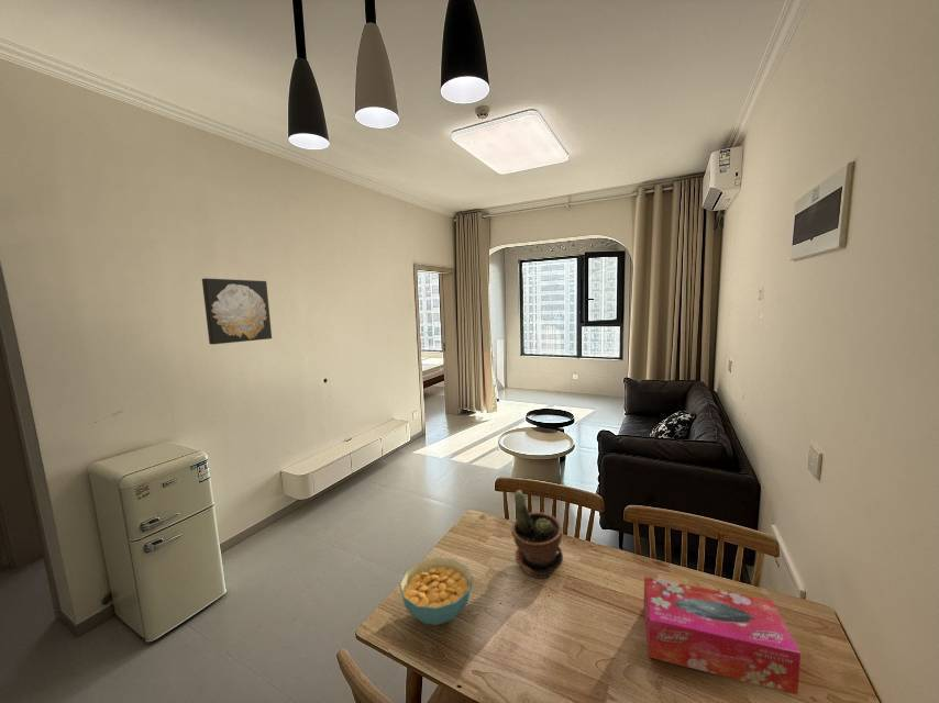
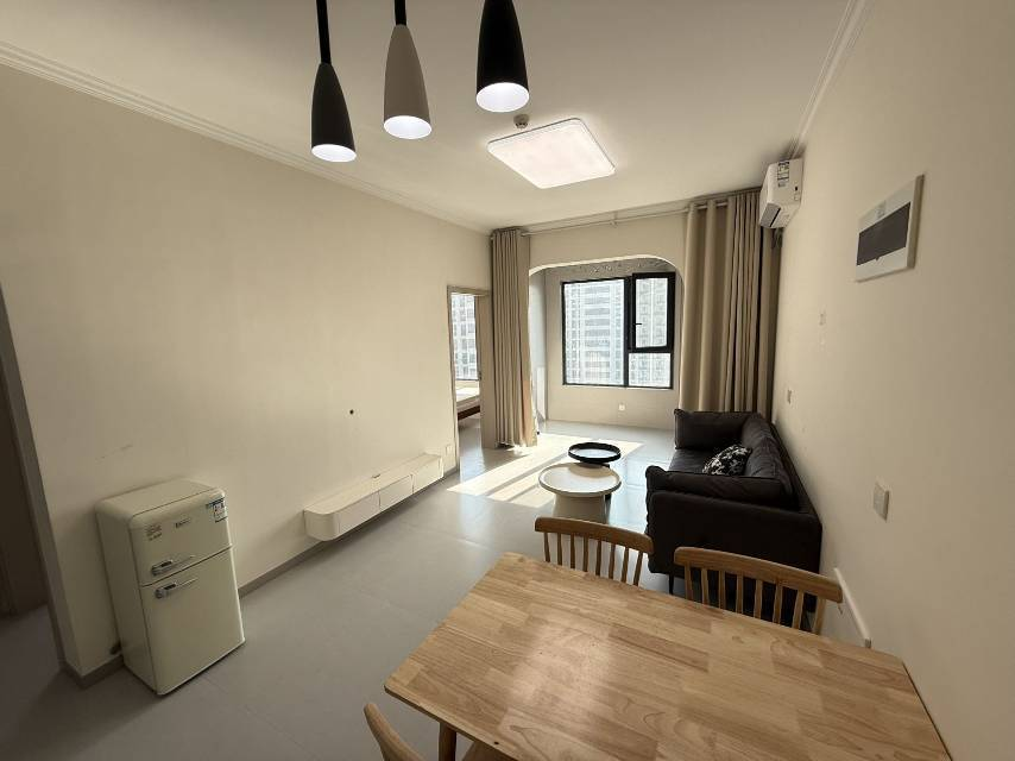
- tissue box [643,576,802,695]
- wall art [201,277,273,345]
- cereal bowl [399,557,474,626]
- potted plant [510,489,564,580]
